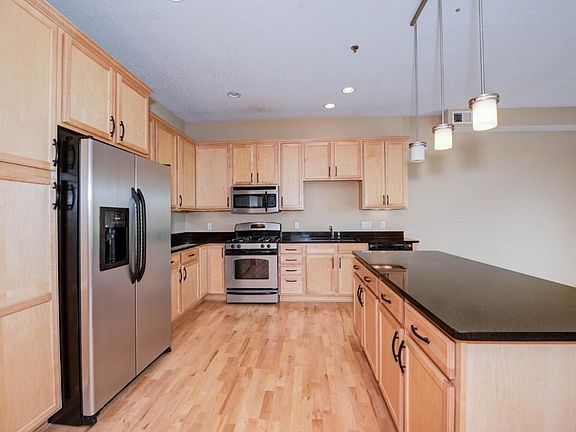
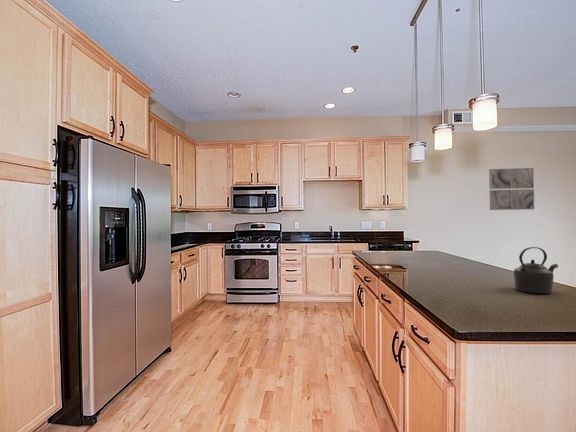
+ kettle [513,246,559,295]
+ wall art [488,167,535,211]
